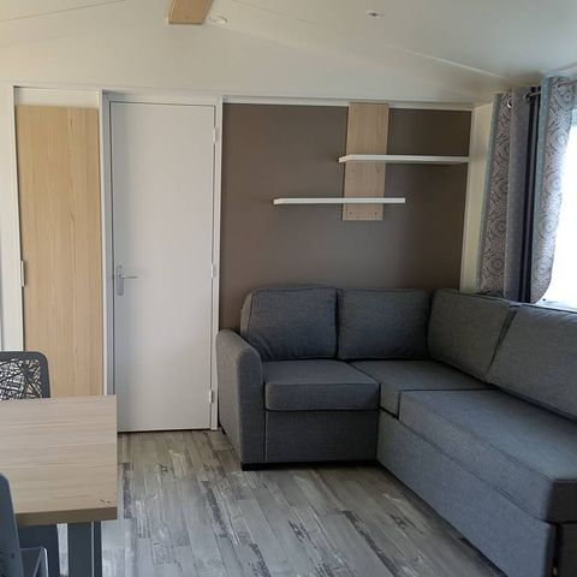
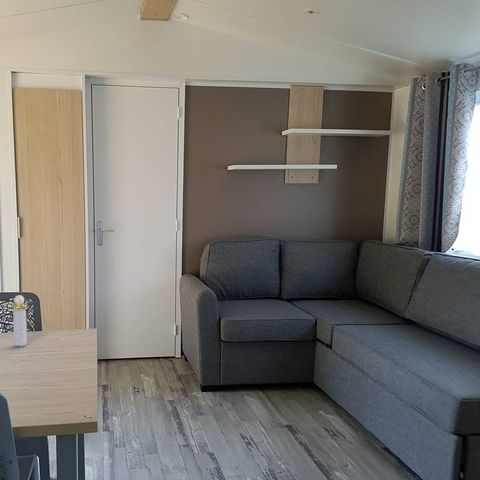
+ perfume bottle [10,294,28,347]
